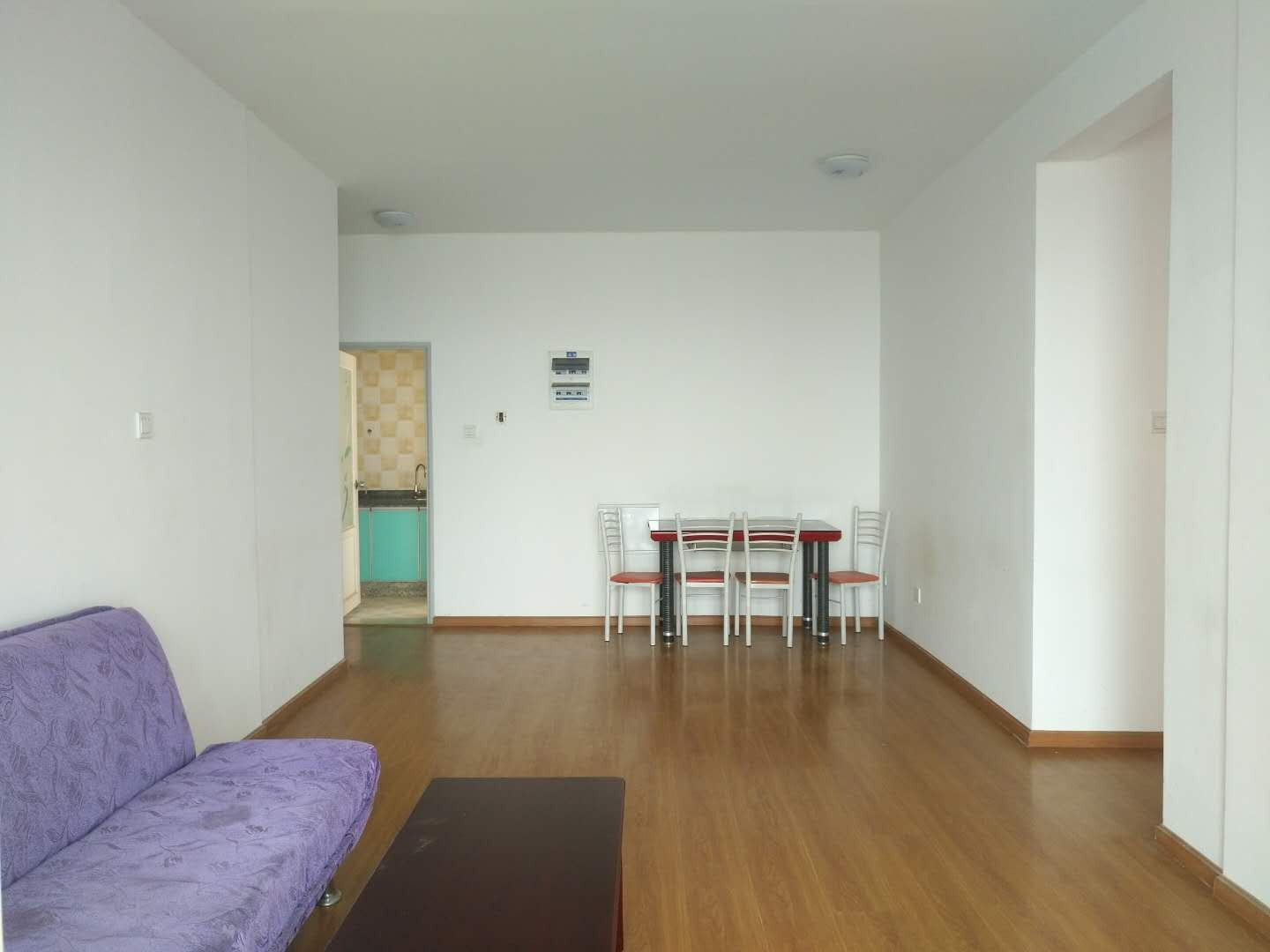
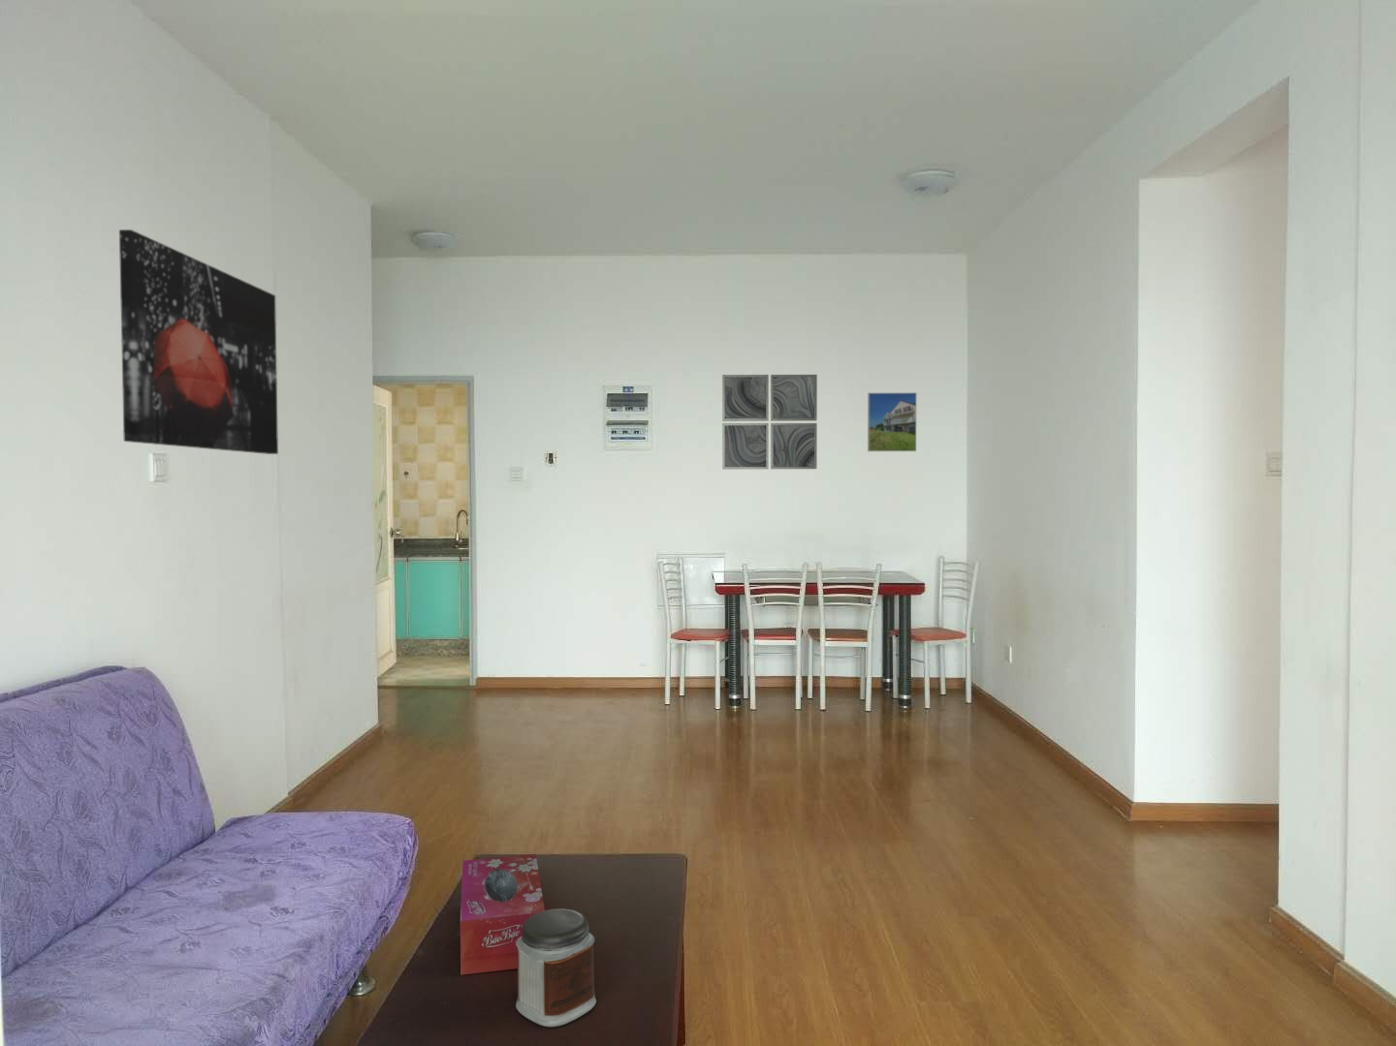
+ wall art [119,229,279,455]
+ jar [514,908,597,1027]
+ wall art [721,374,818,470]
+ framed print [866,391,917,453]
+ tissue box [459,854,546,977]
